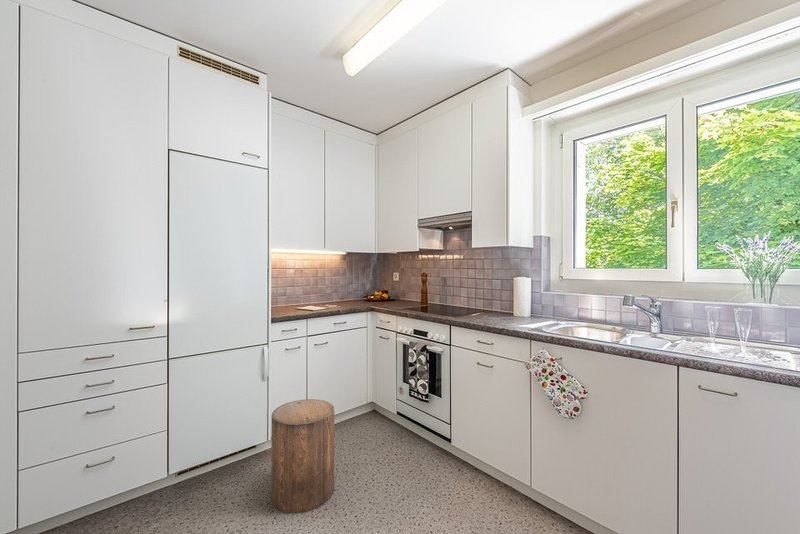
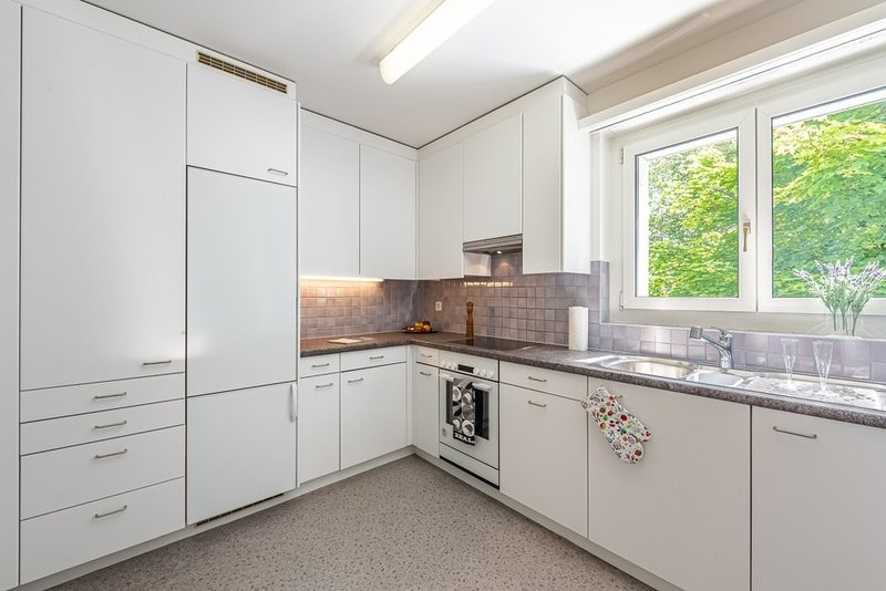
- stool [270,398,335,514]
